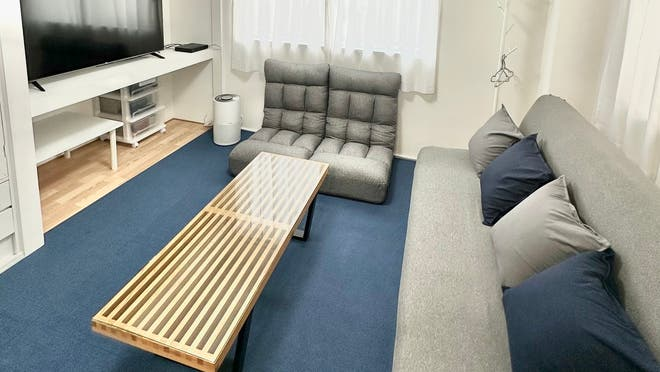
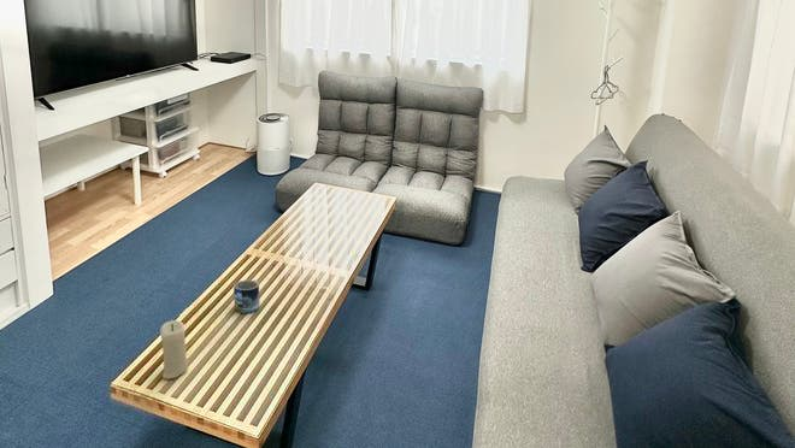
+ mug [232,278,261,314]
+ candle [159,319,189,381]
